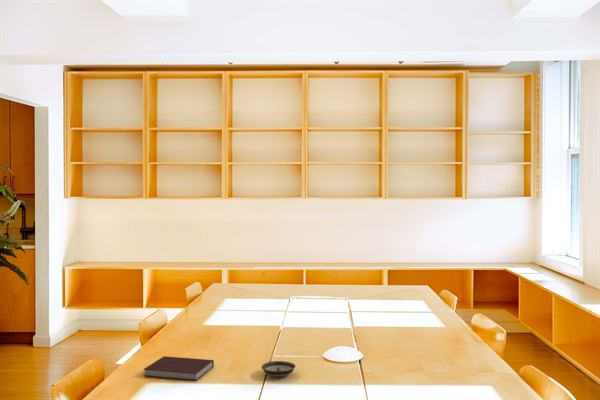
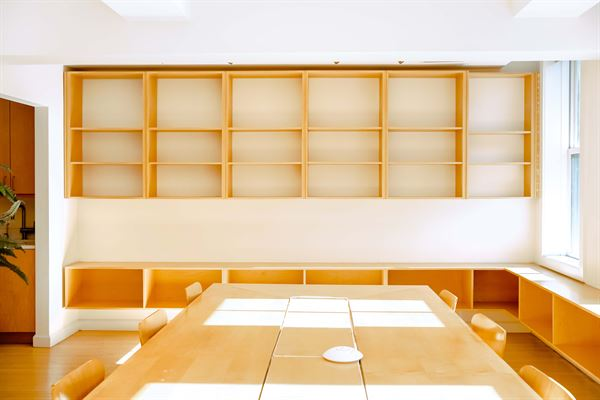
- notebook [143,355,215,382]
- saucer [260,360,296,378]
